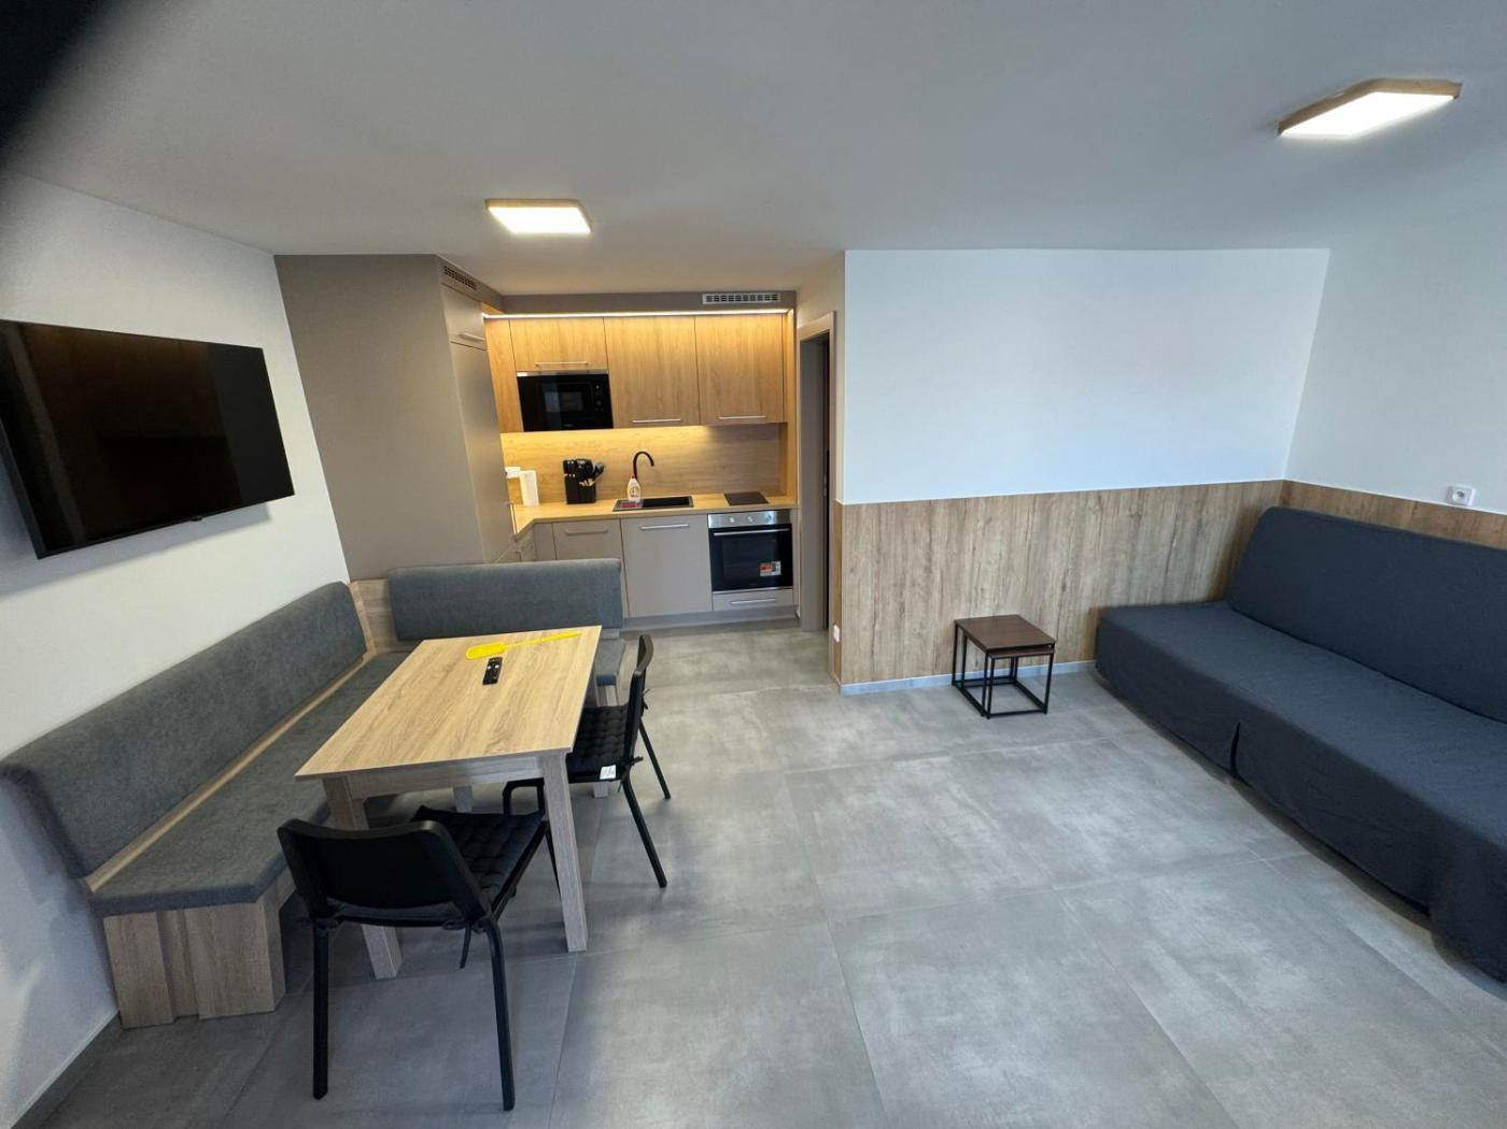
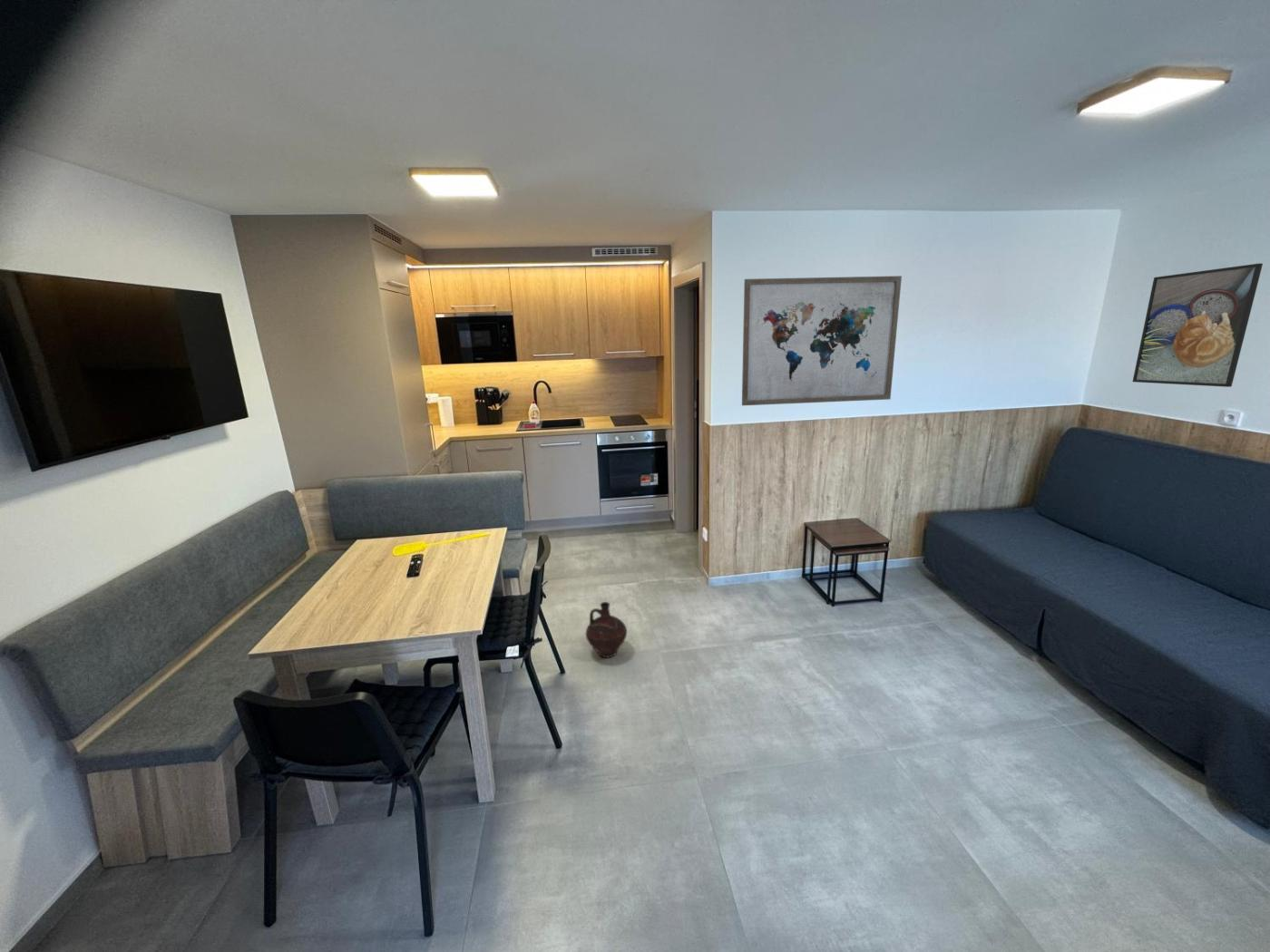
+ wall art [741,275,903,406]
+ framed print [1132,262,1264,388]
+ ceramic jug [585,601,628,658]
